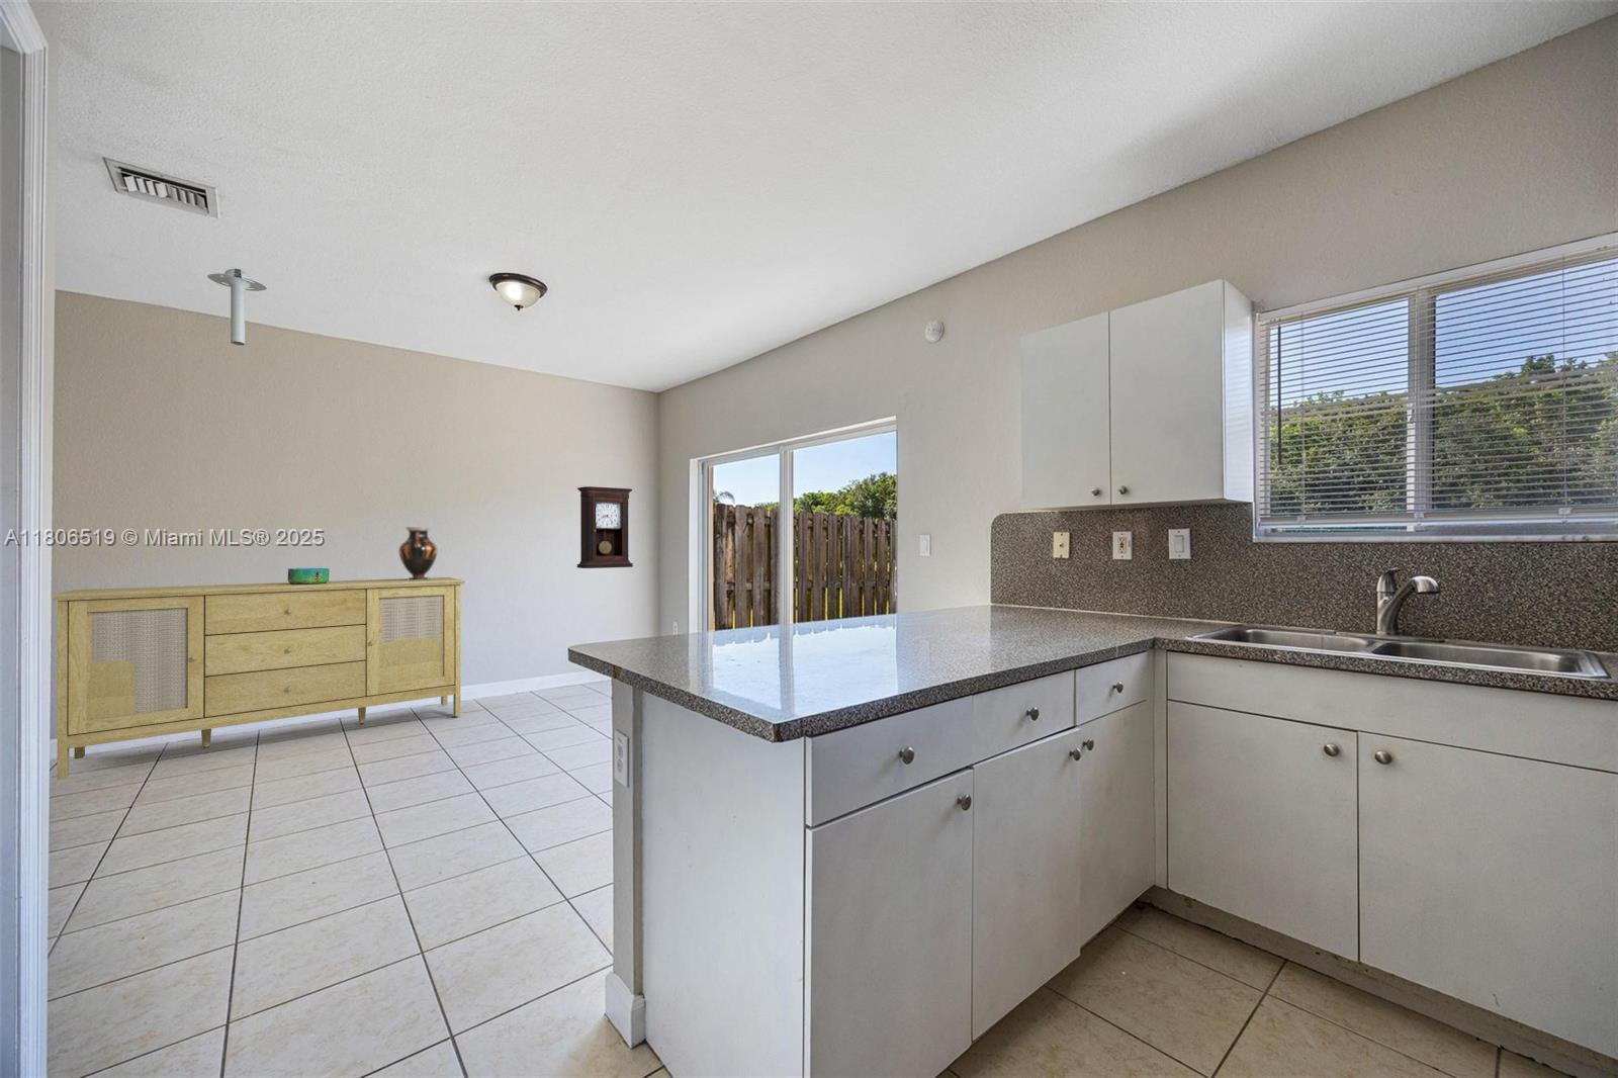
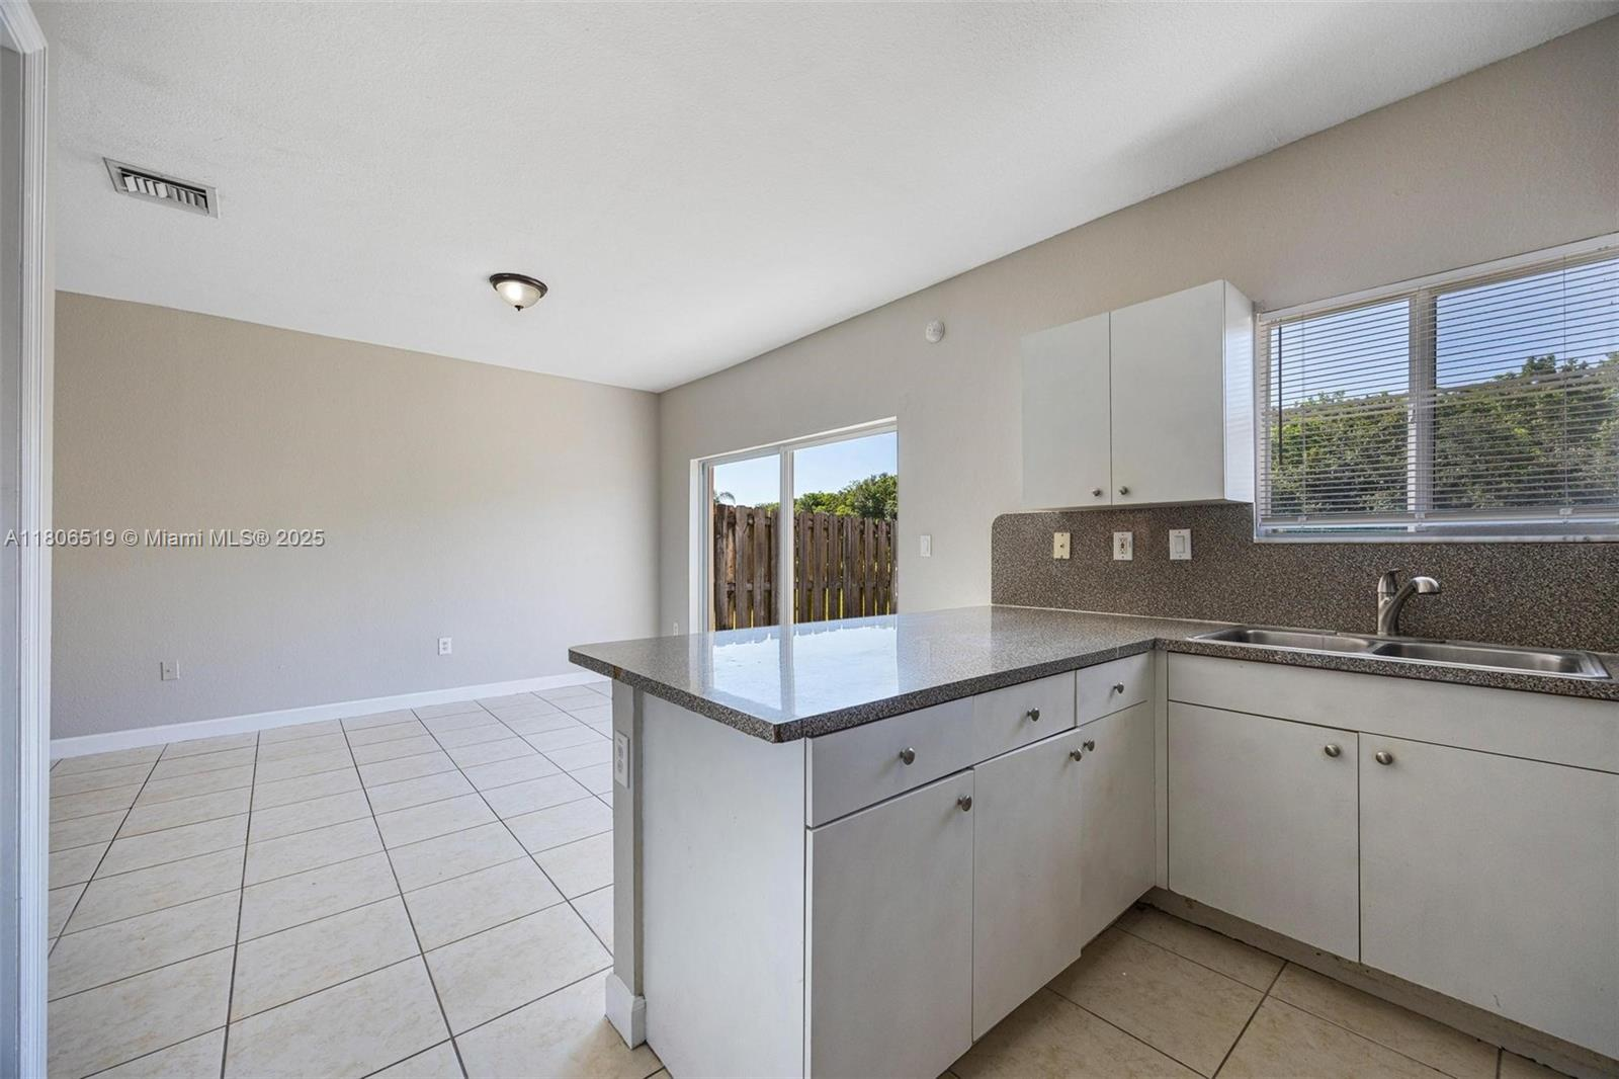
- ceiling light [206,268,268,346]
- decorative bowl [288,568,331,585]
- vase [397,526,439,580]
- pendulum clock [575,485,634,569]
- sideboard [52,576,467,781]
